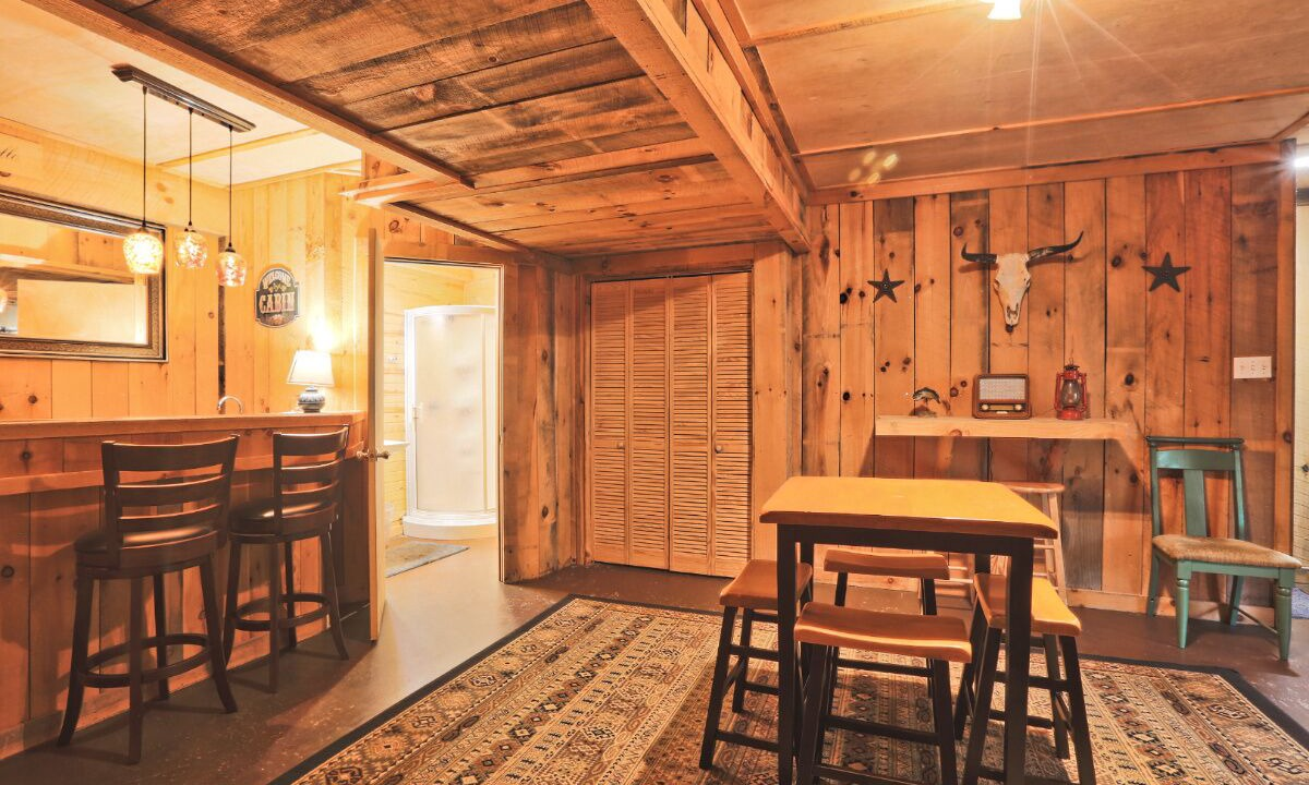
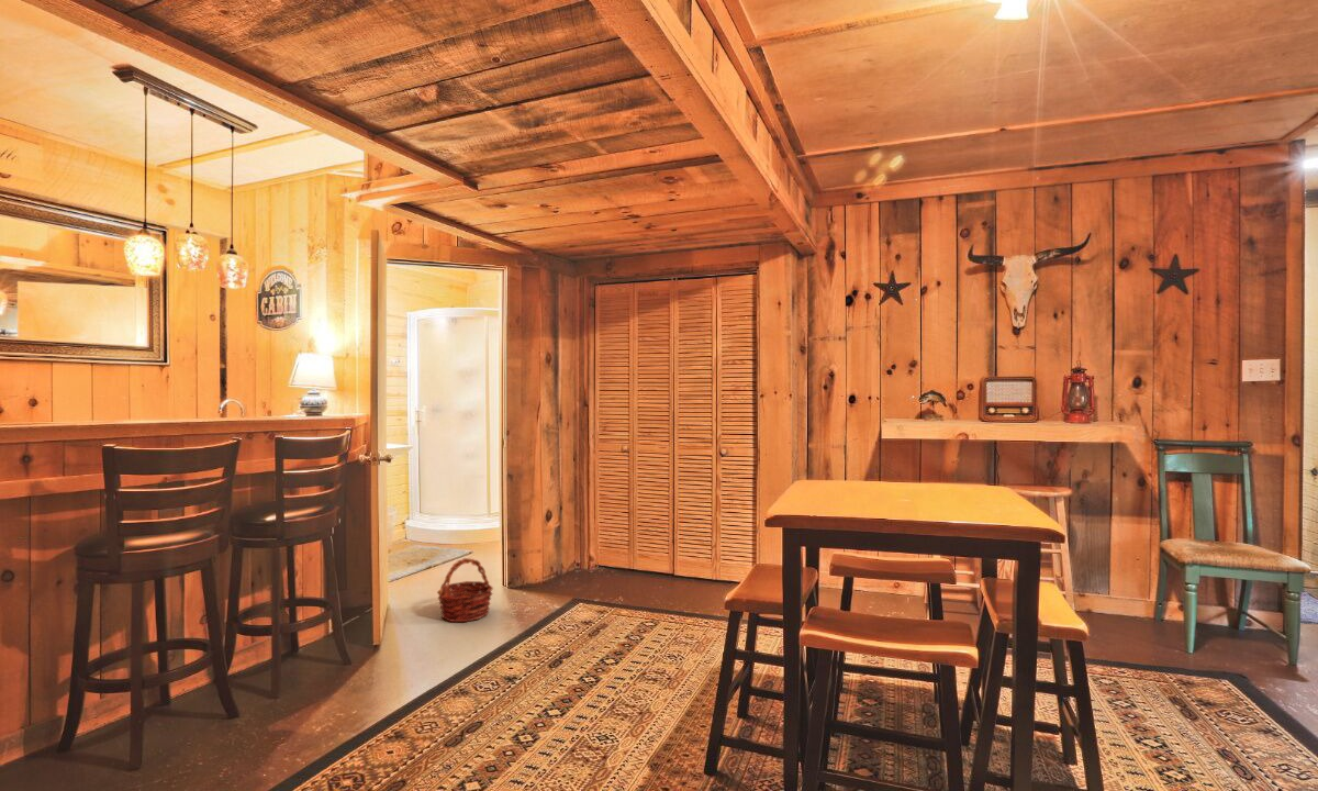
+ basket [436,557,494,623]
